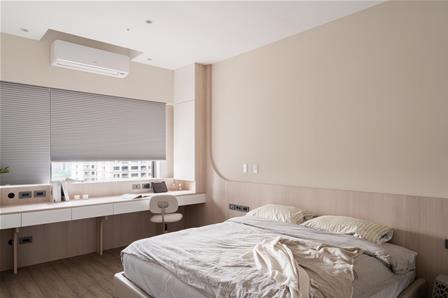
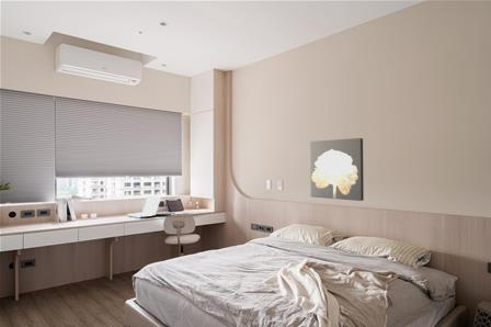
+ wall art [309,137,365,202]
+ laptop [126,194,162,219]
